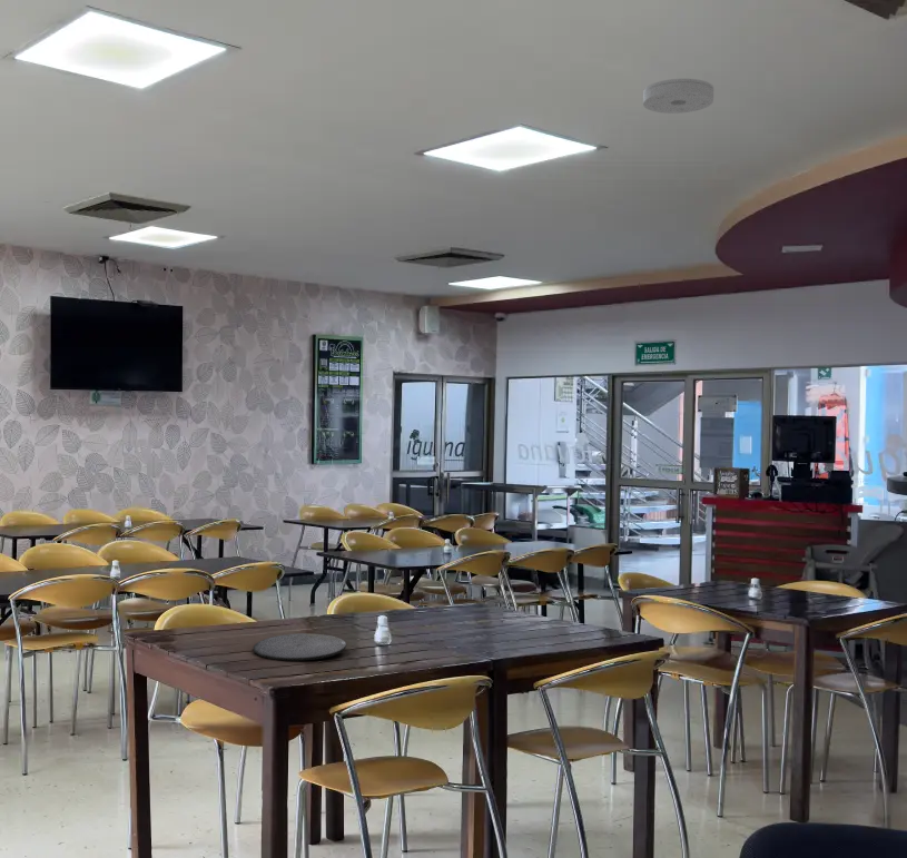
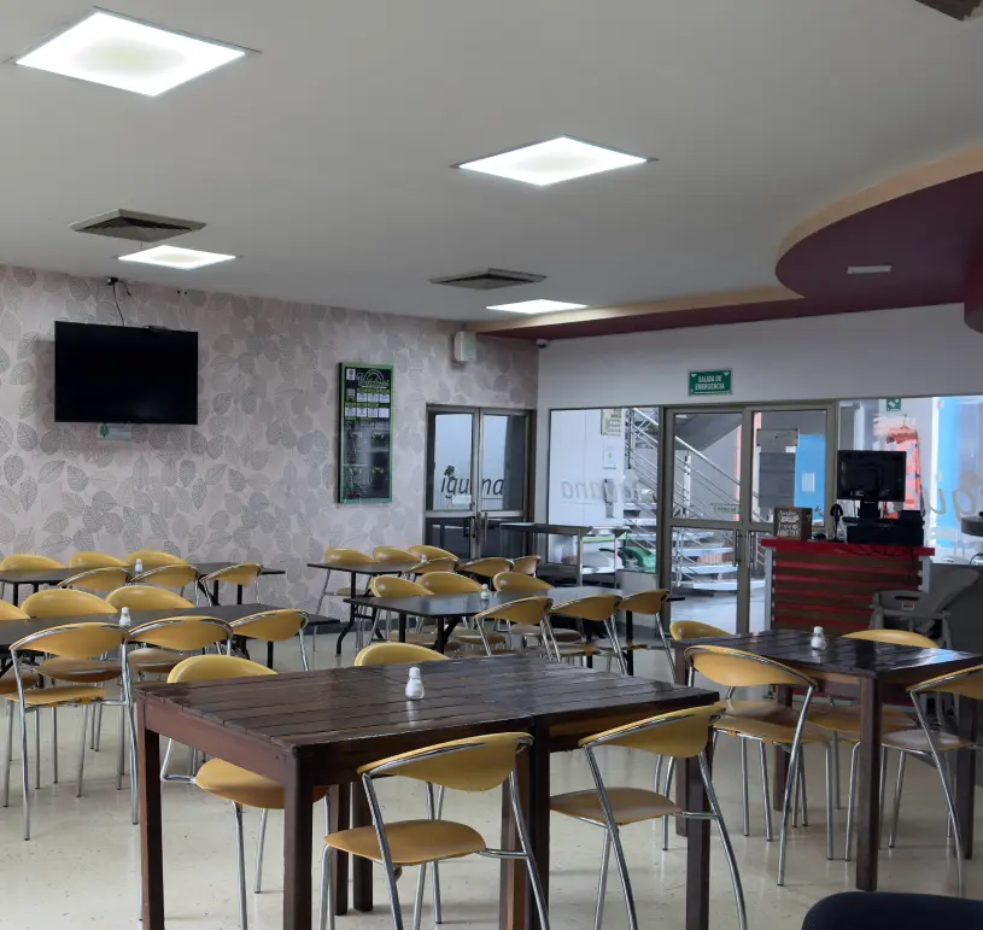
- smoke detector [642,78,714,115]
- plate [253,632,347,662]
